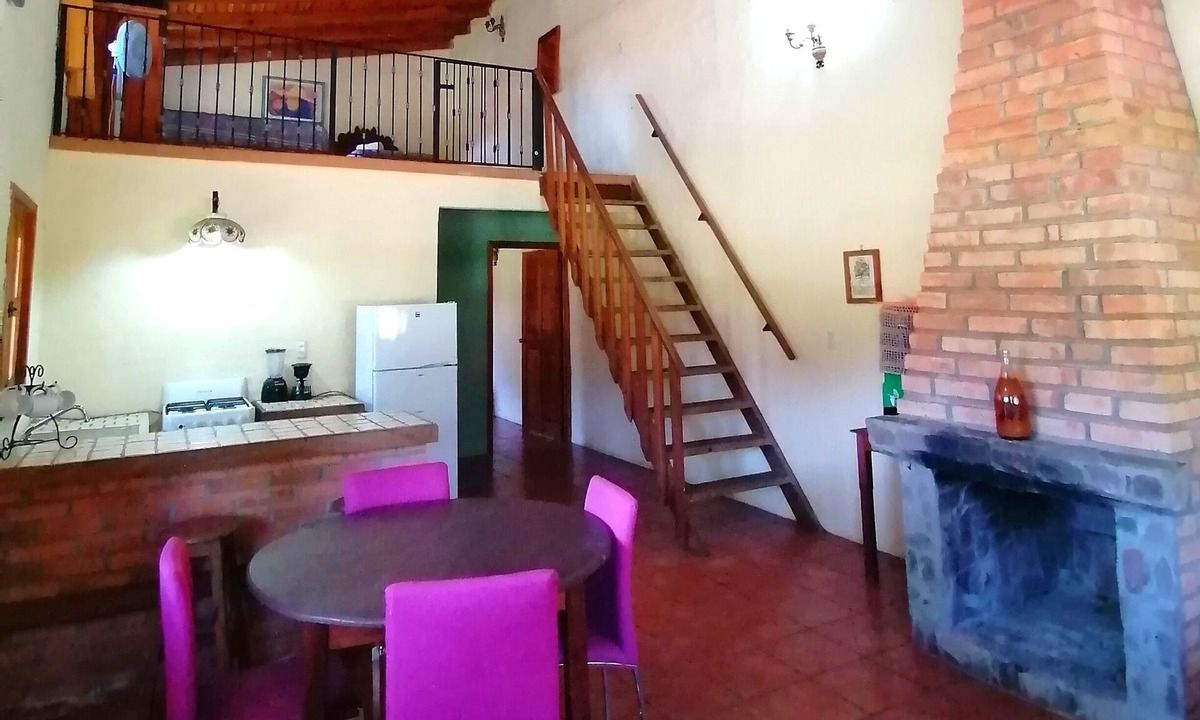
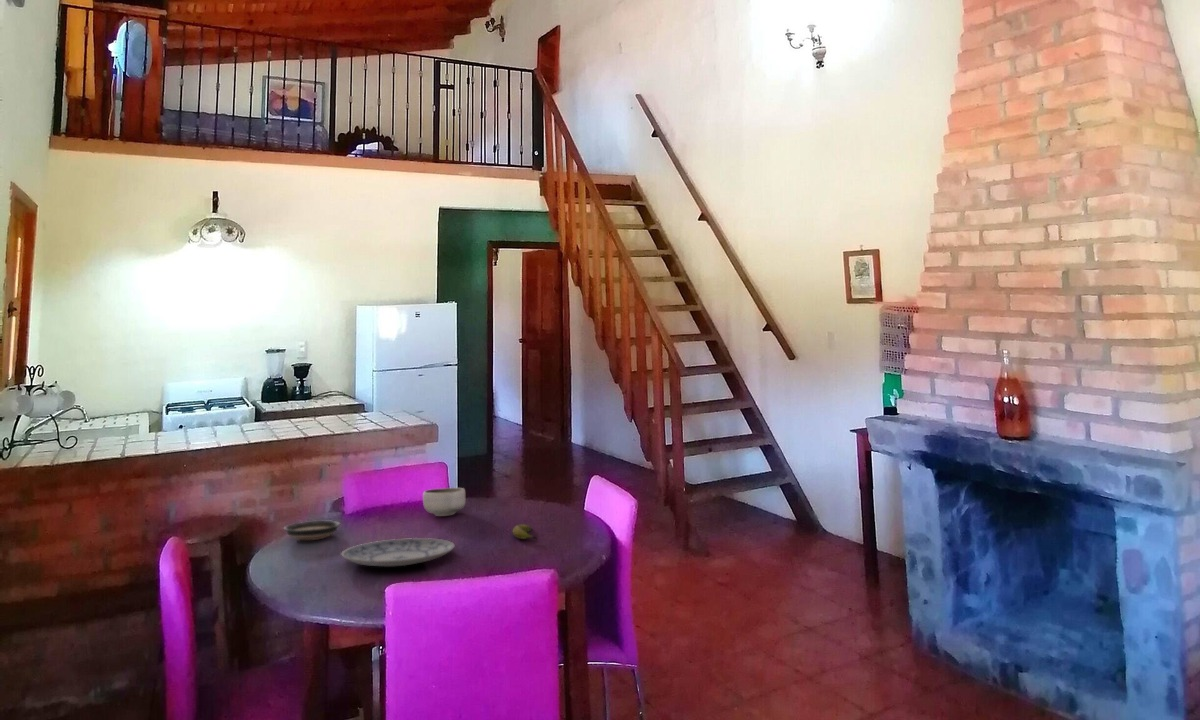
+ plate [340,537,456,567]
+ banana [512,523,538,541]
+ bowl [422,487,466,517]
+ saucer [282,520,342,541]
